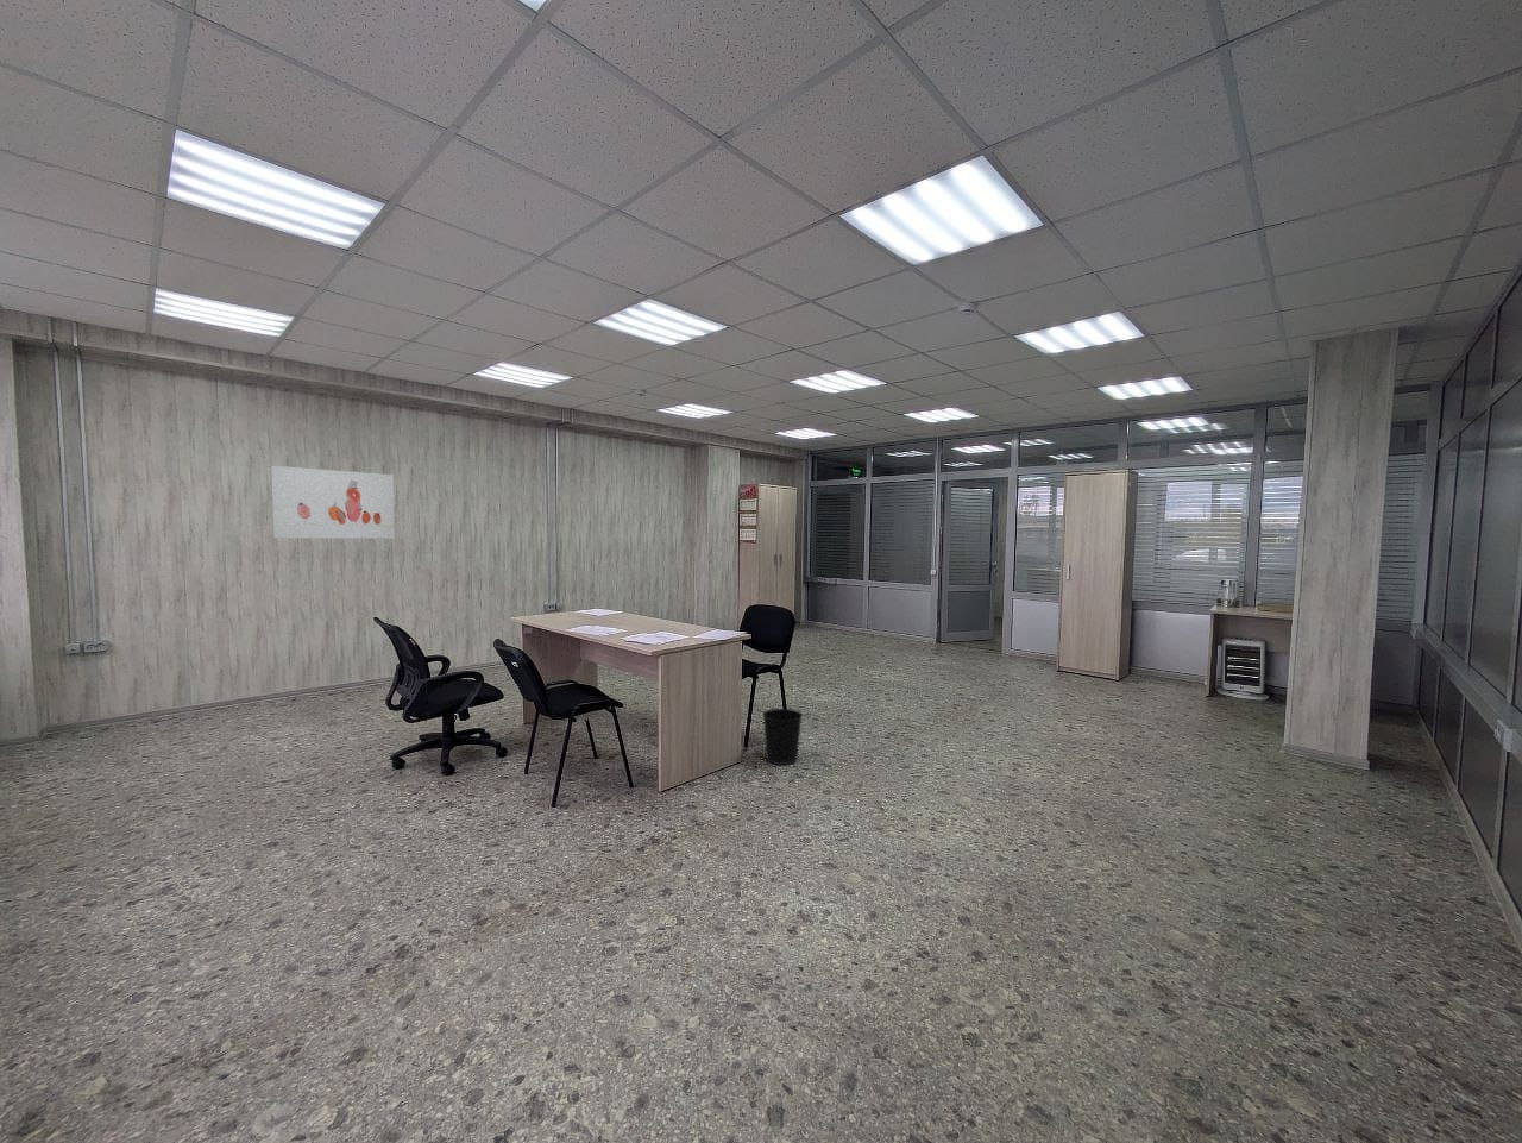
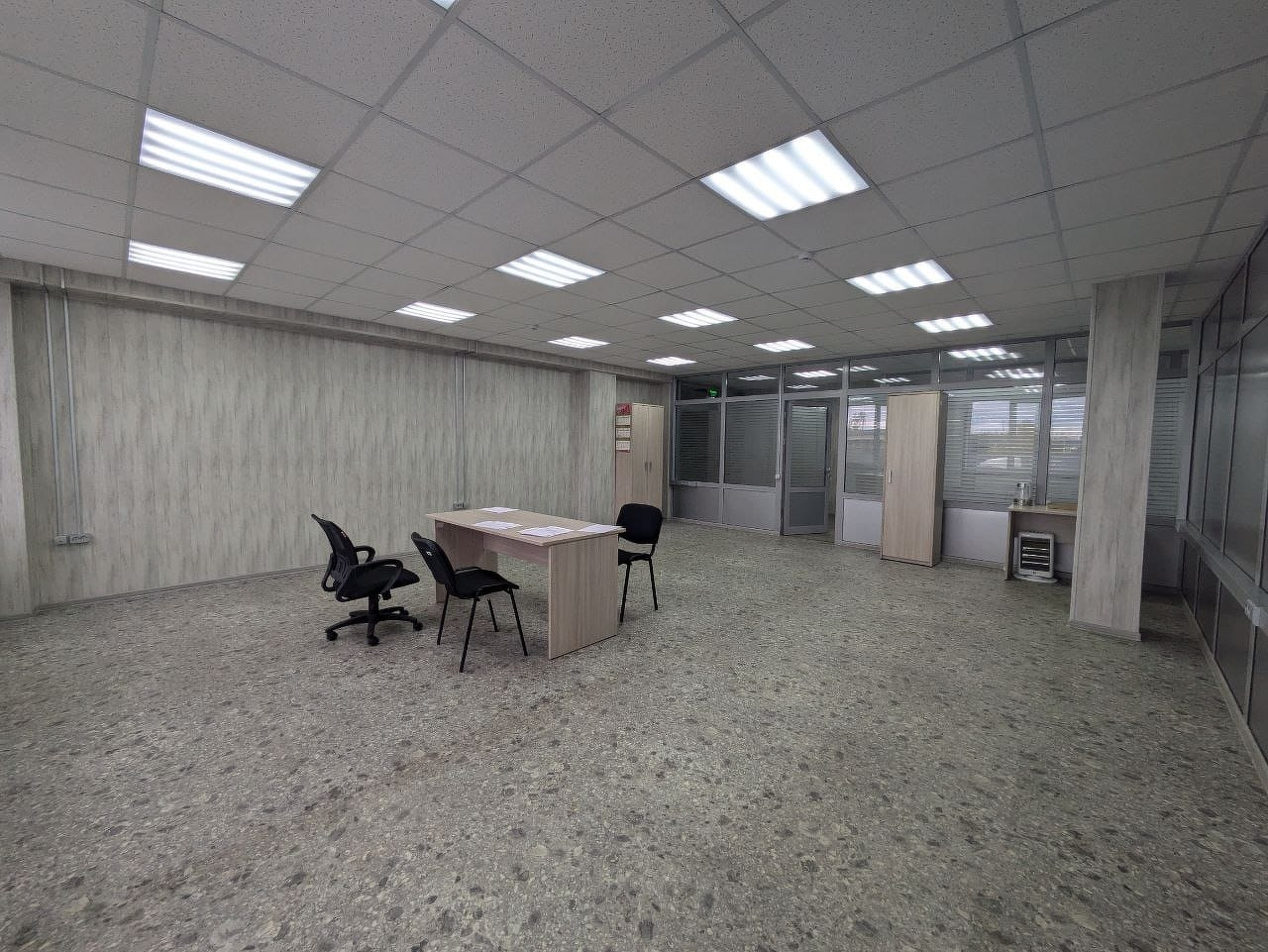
- wastebasket [761,707,804,766]
- wall art [270,465,396,540]
